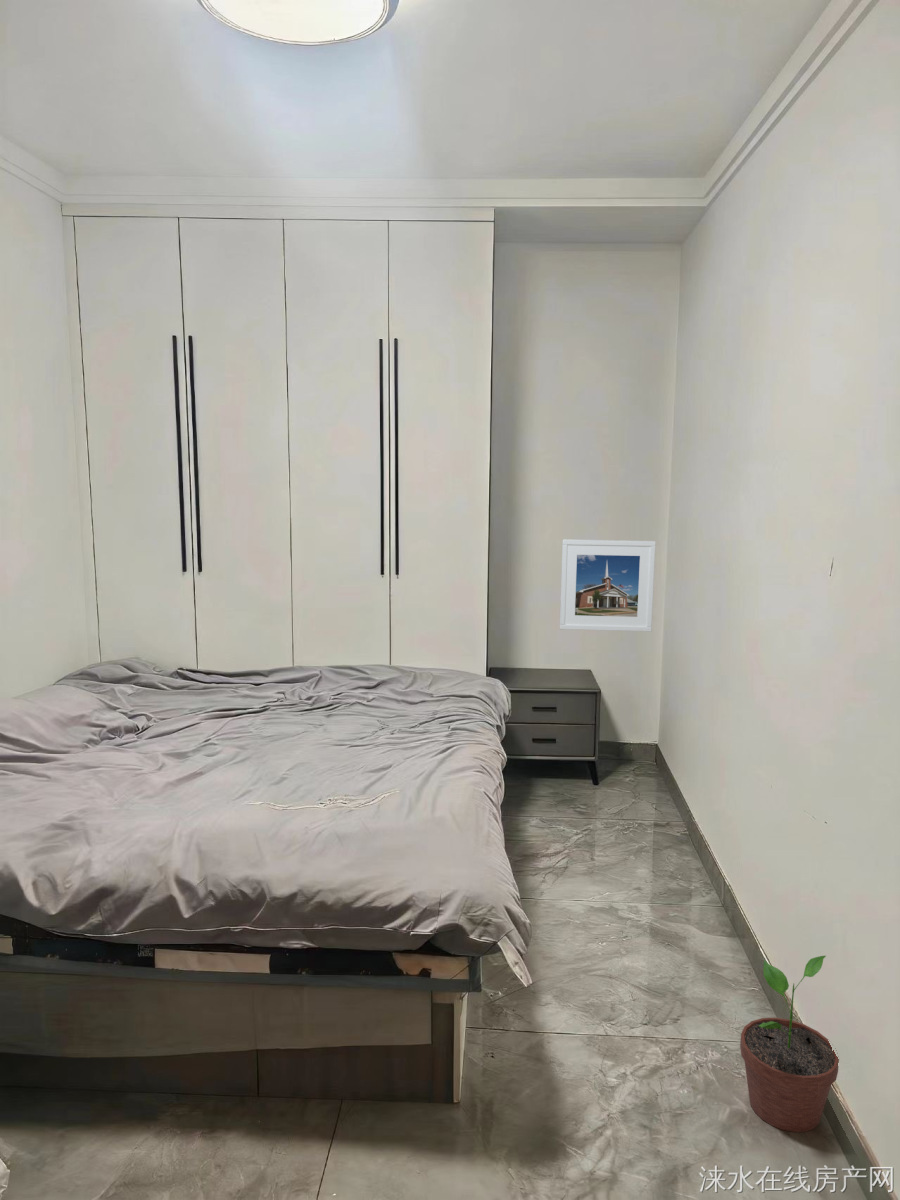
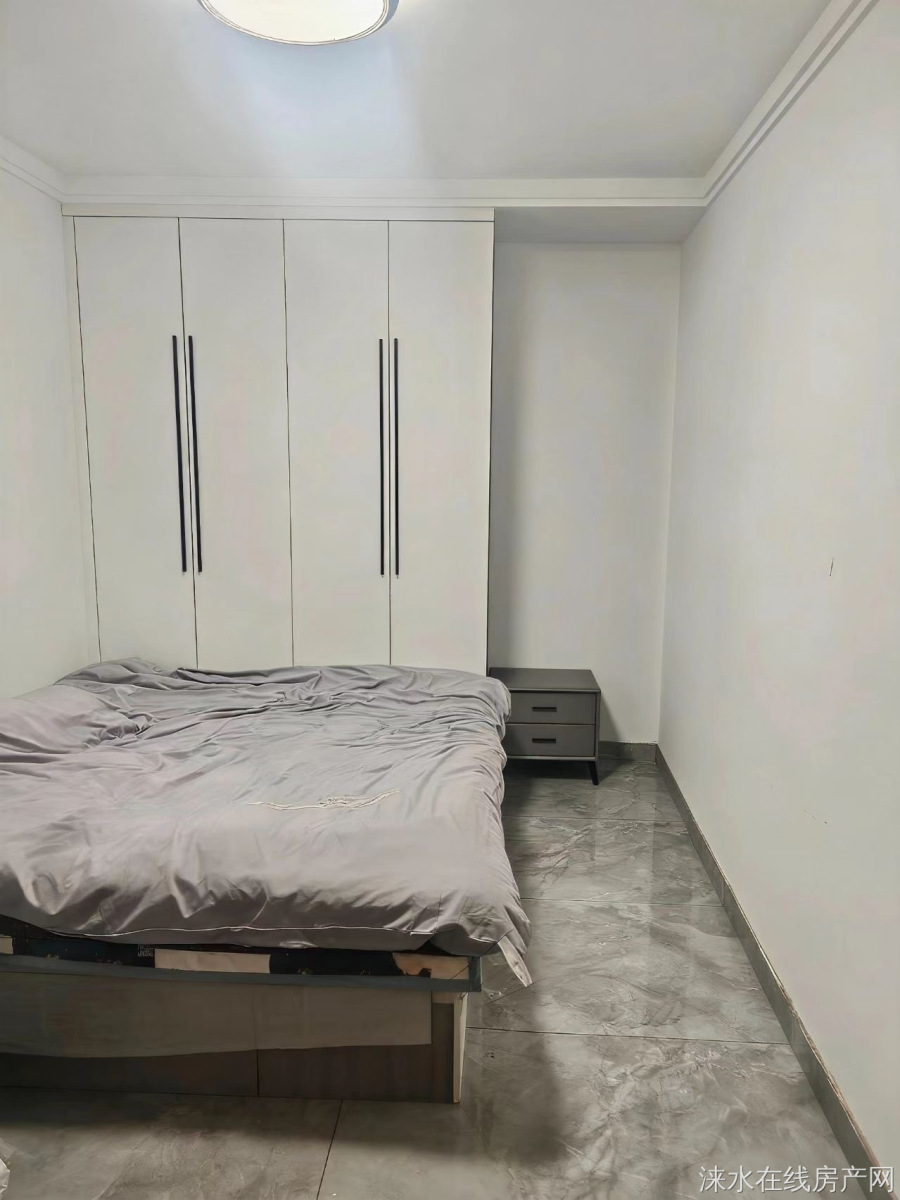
- potted plant [739,955,840,1133]
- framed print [559,538,657,633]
